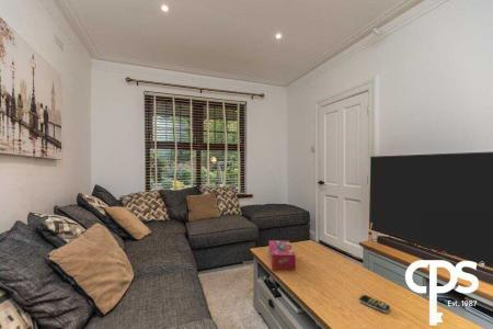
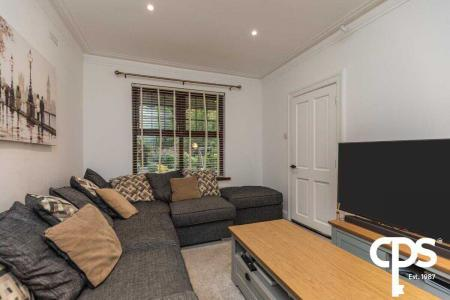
- tissue box [268,239,297,271]
- remote control [358,294,391,314]
